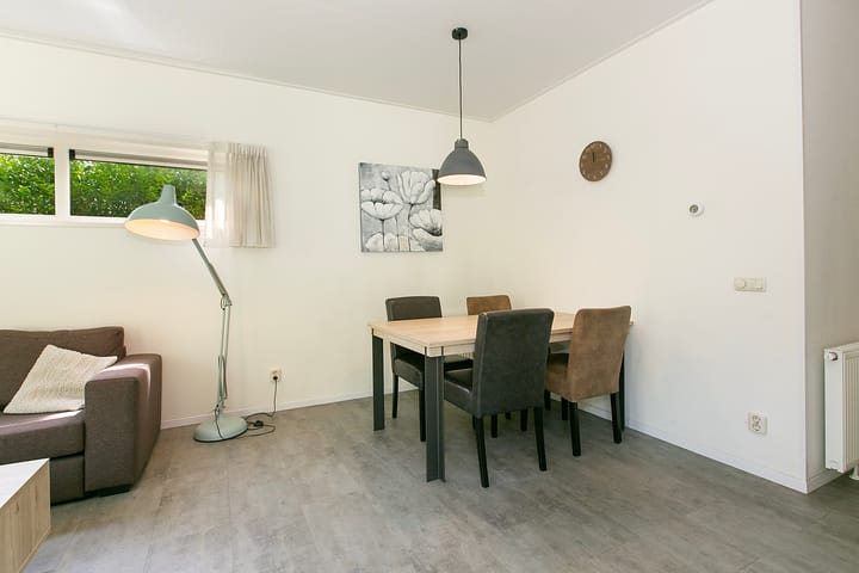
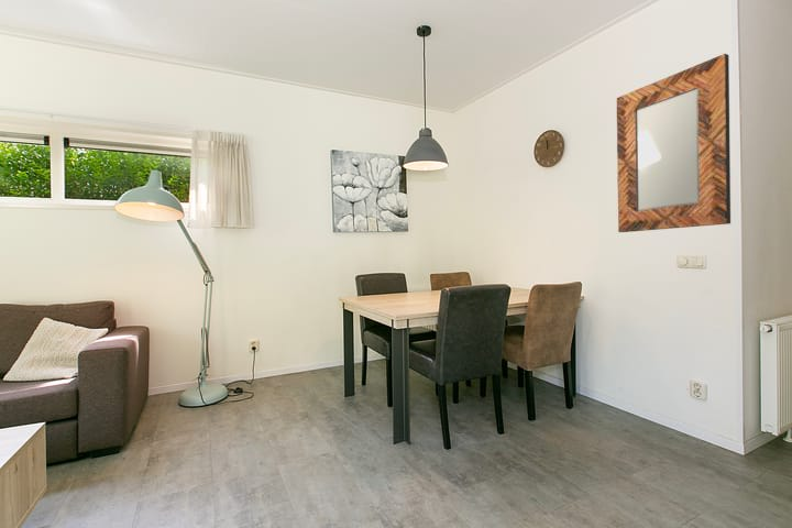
+ home mirror [616,53,732,233]
